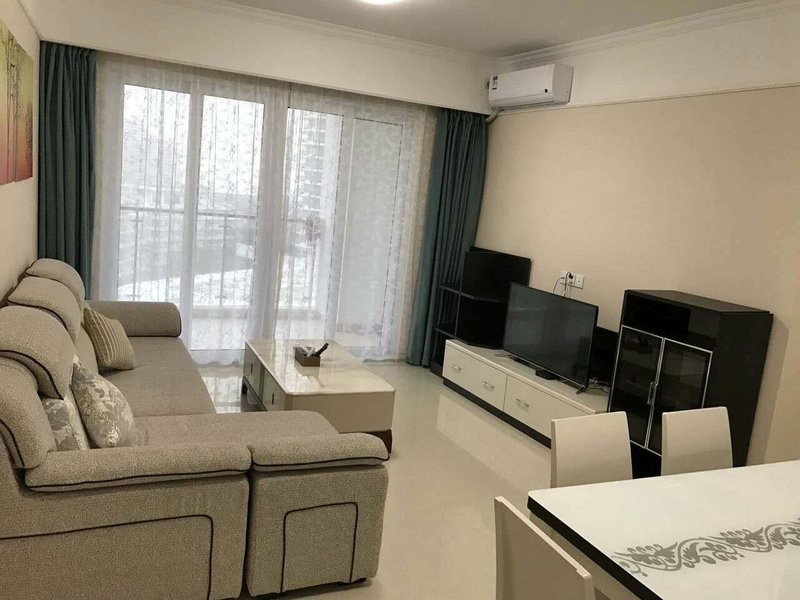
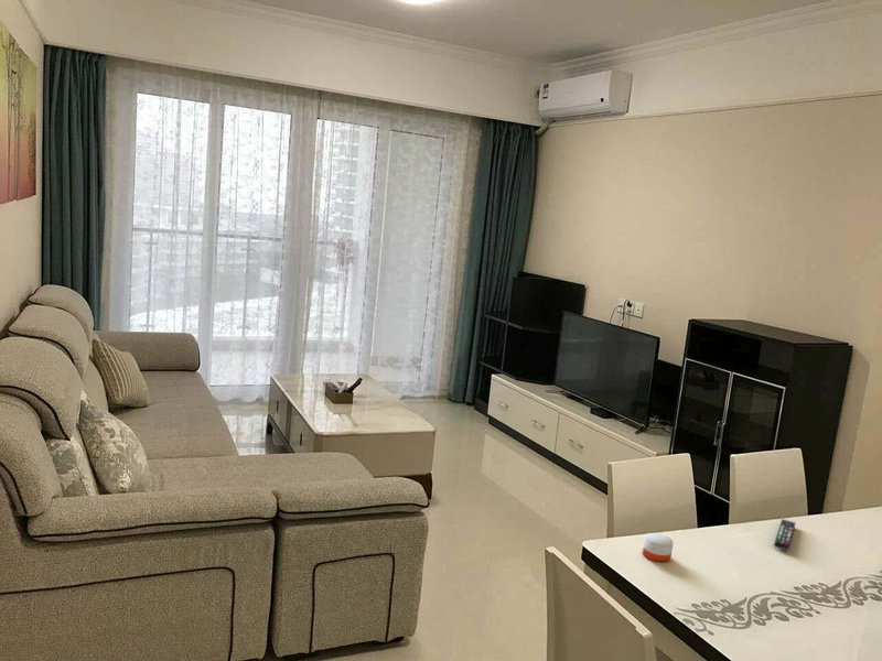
+ candle [642,532,675,563]
+ remote control [773,518,797,551]
